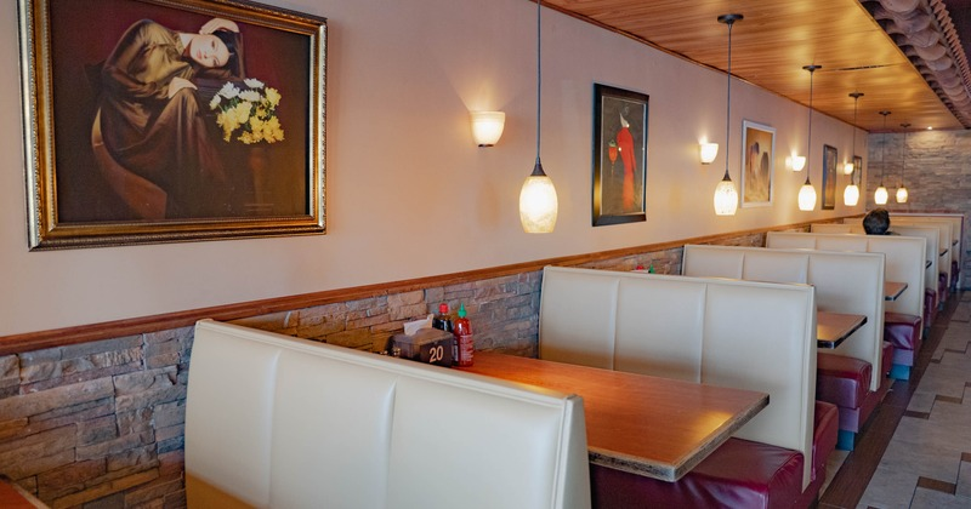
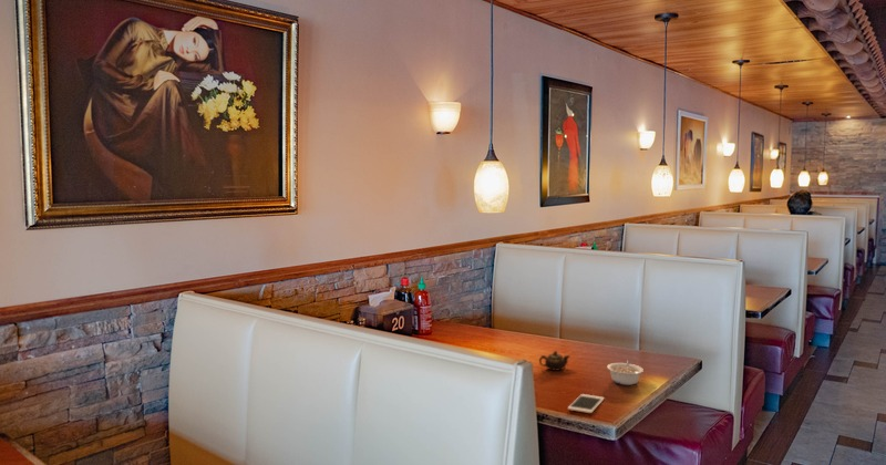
+ teapot [538,350,571,371]
+ legume [606,358,645,386]
+ cell phone [567,393,606,414]
